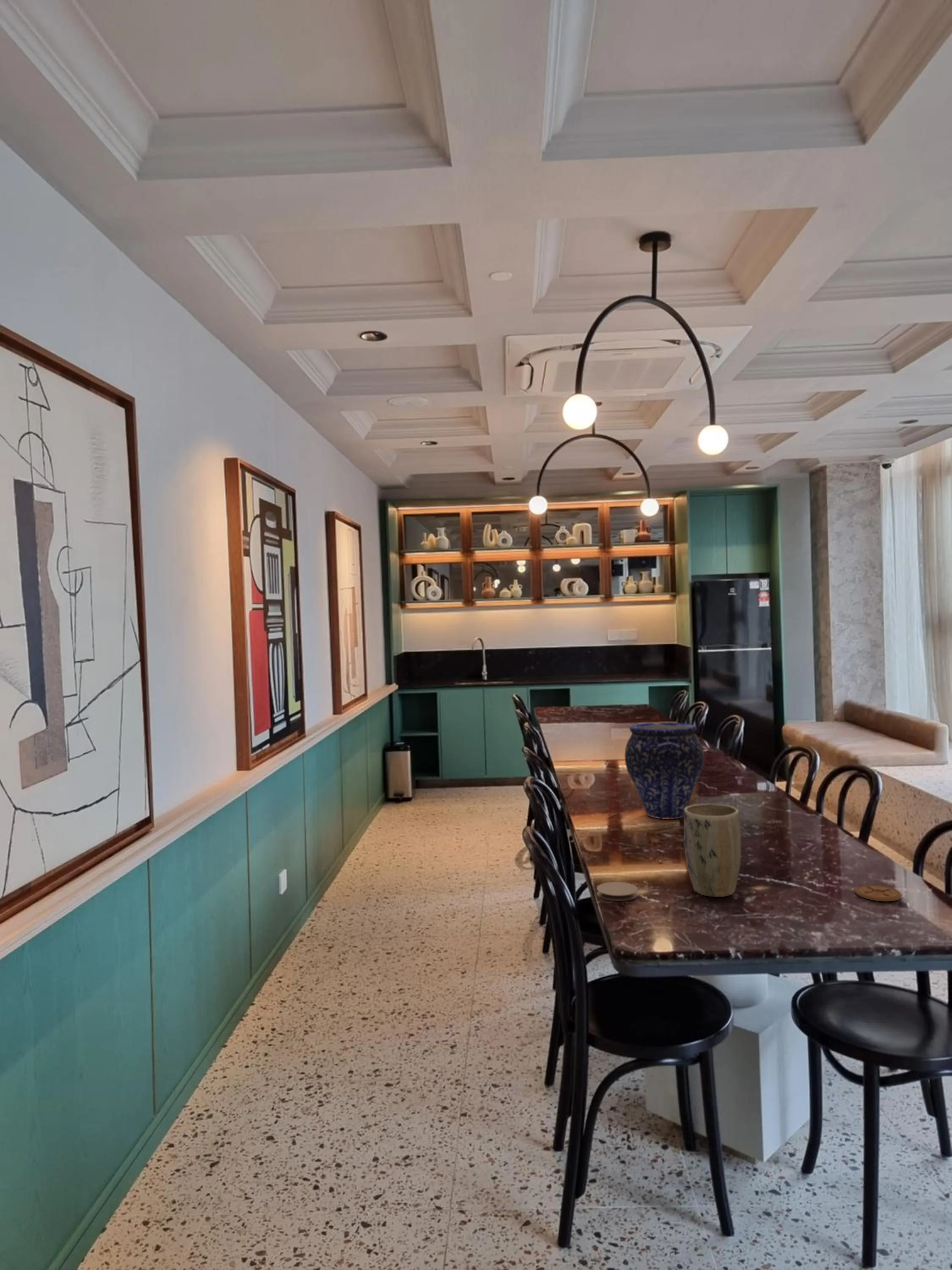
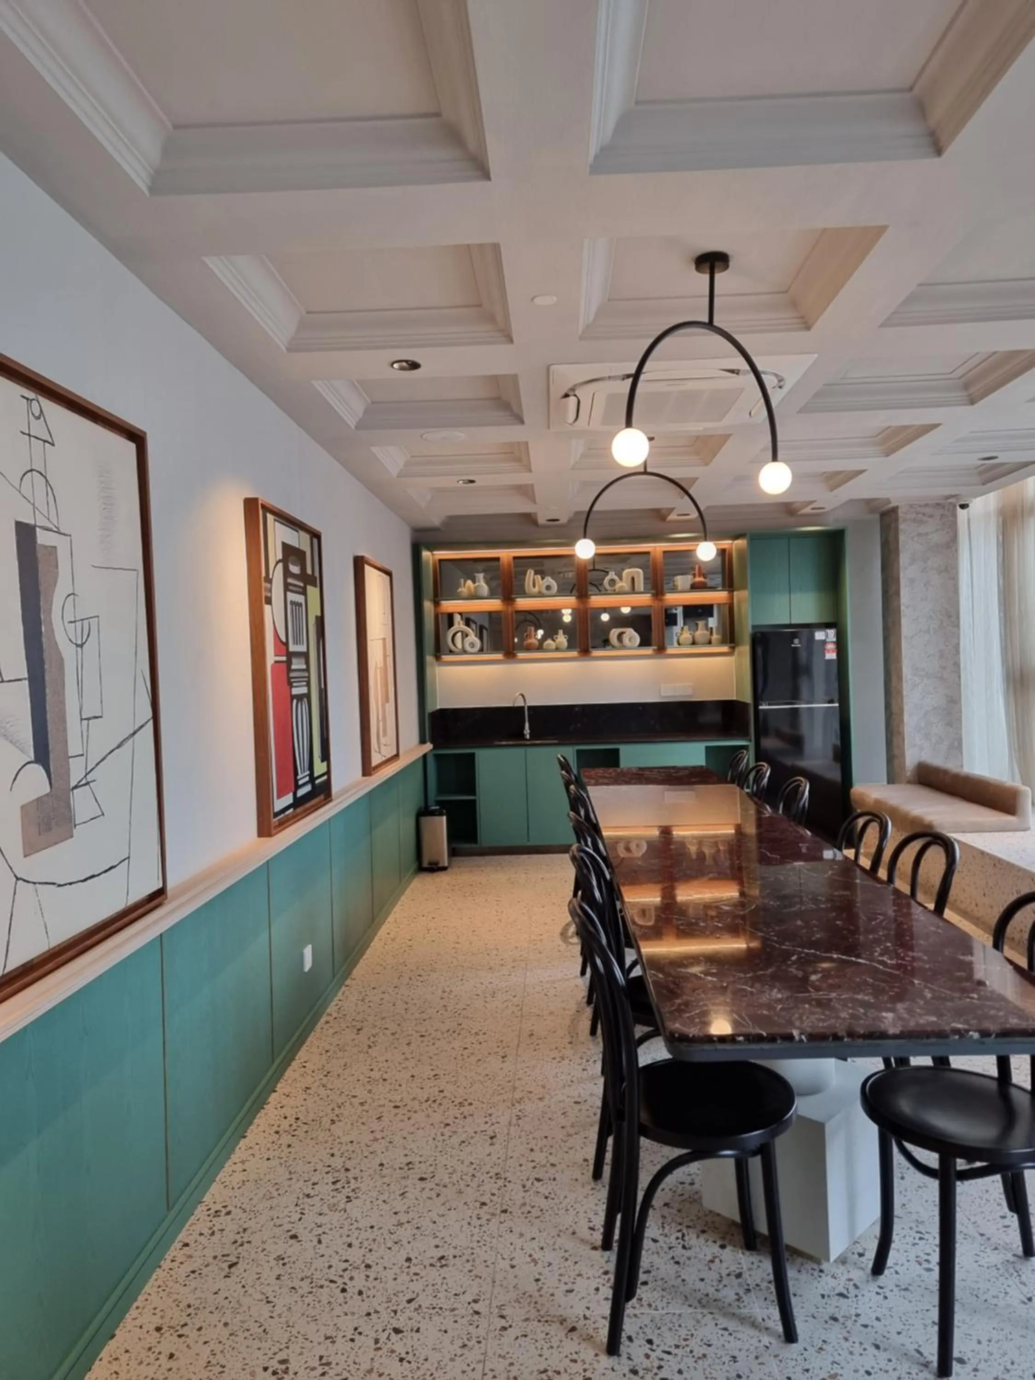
- coaster [596,881,639,902]
- plant pot [683,803,741,897]
- vase [624,722,704,820]
- coaster [855,884,902,902]
